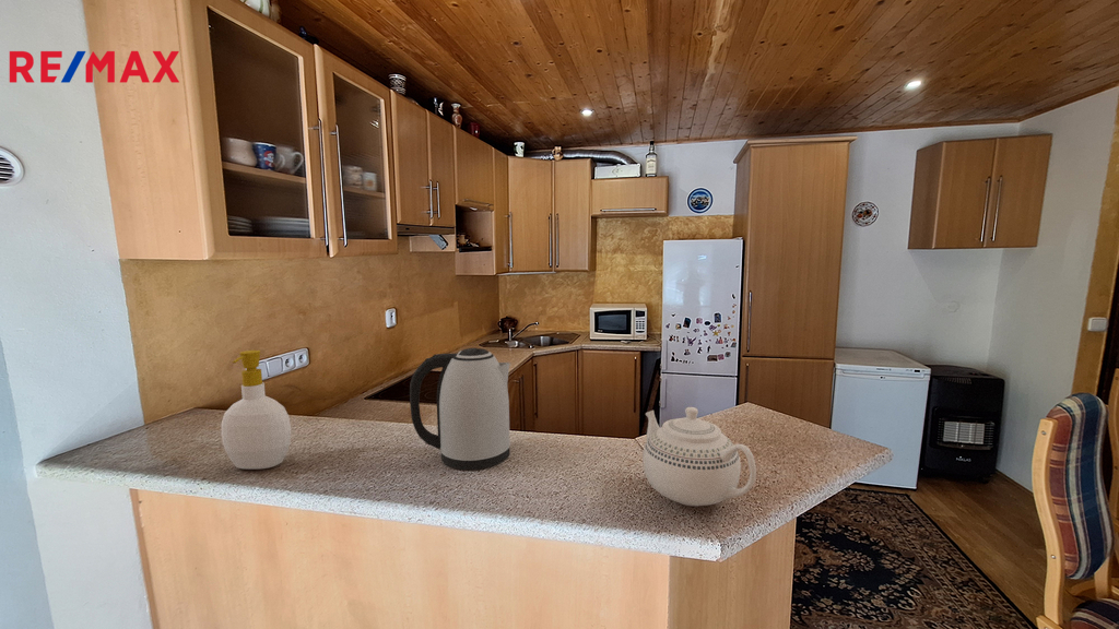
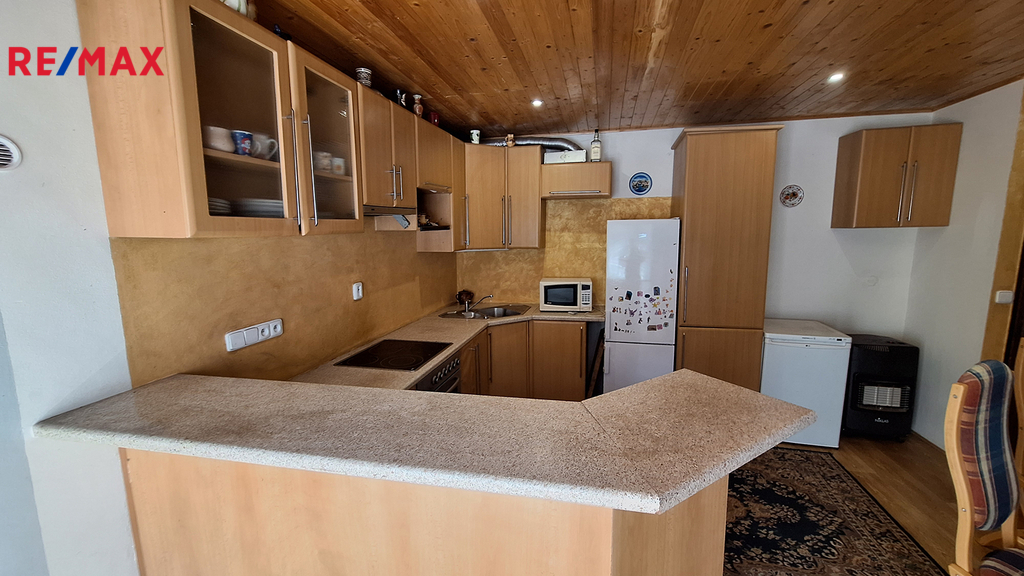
- teapot [641,406,757,507]
- soap bottle [221,349,292,471]
- kettle [409,347,511,471]
